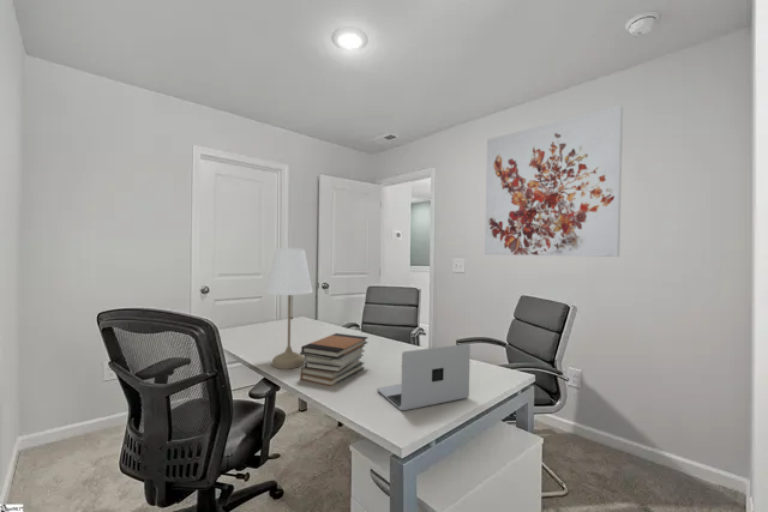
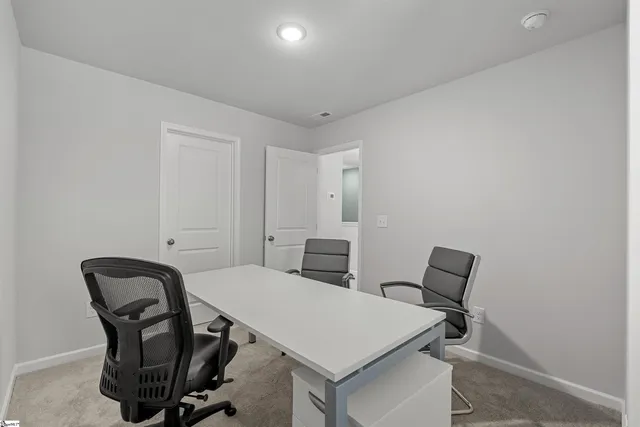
- book stack [299,332,368,387]
- desk lamp [264,247,314,371]
- laptop [376,343,472,411]
- wall art [484,104,624,258]
